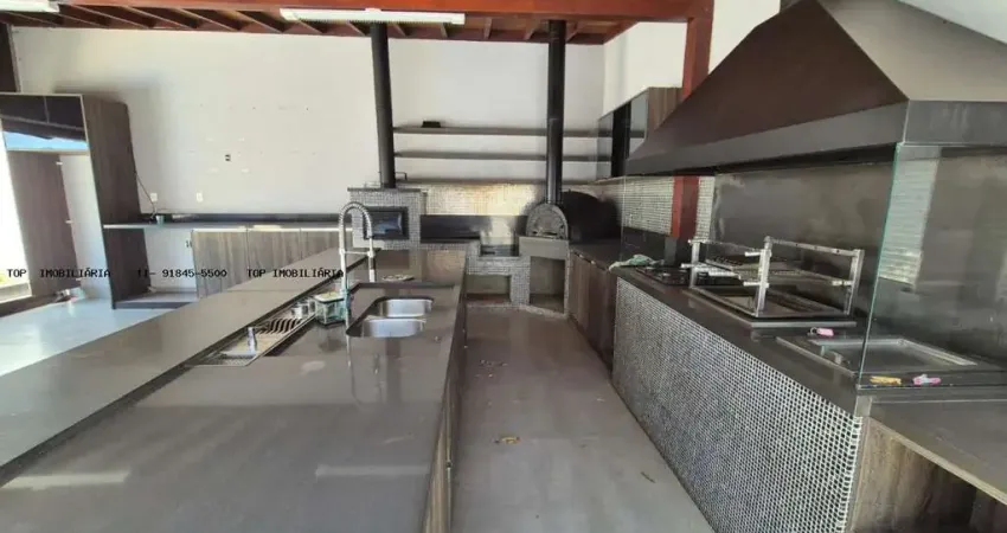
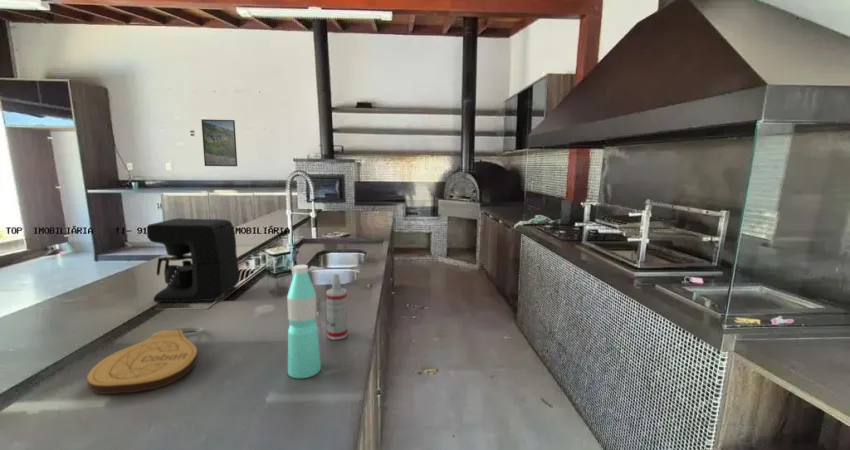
+ key chain [86,326,205,395]
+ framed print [200,118,238,167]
+ coffee maker [146,217,240,303]
+ water bottle [286,264,322,379]
+ spray bottle [325,272,349,341]
